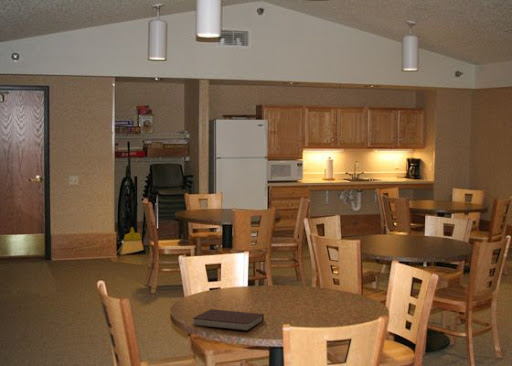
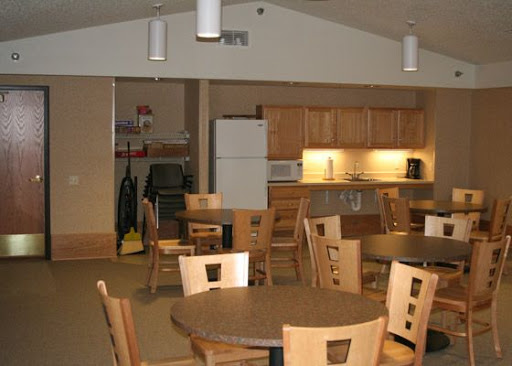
- notebook [191,308,265,332]
